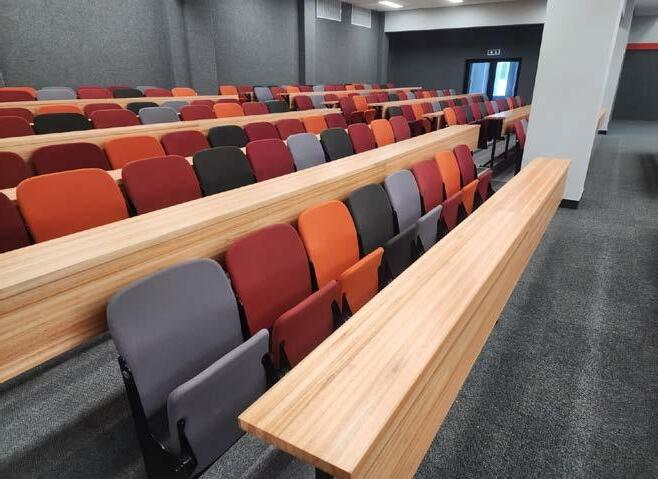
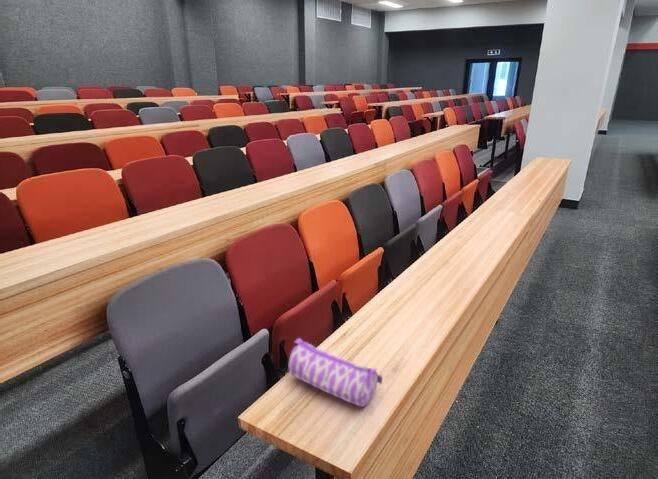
+ pencil case [287,337,383,408]
